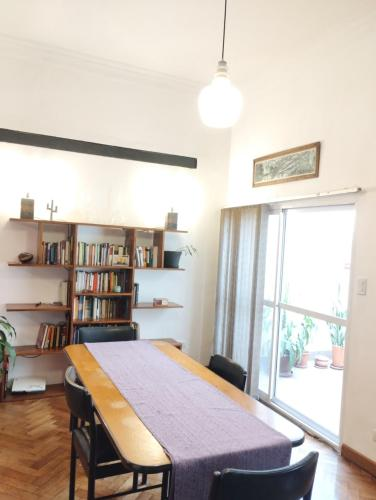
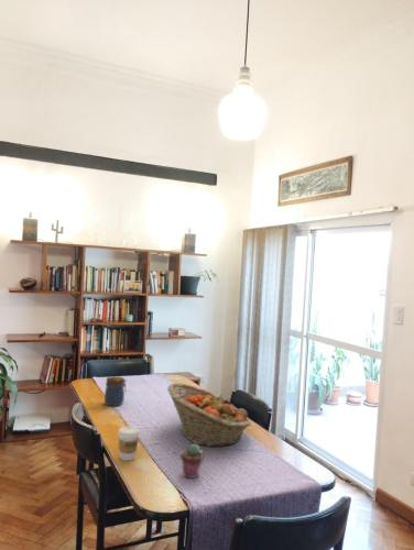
+ coffee cup [117,425,141,462]
+ potted succulent [179,443,205,480]
+ fruit basket [166,382,252,448]
+ jar [103,375,128,407]
